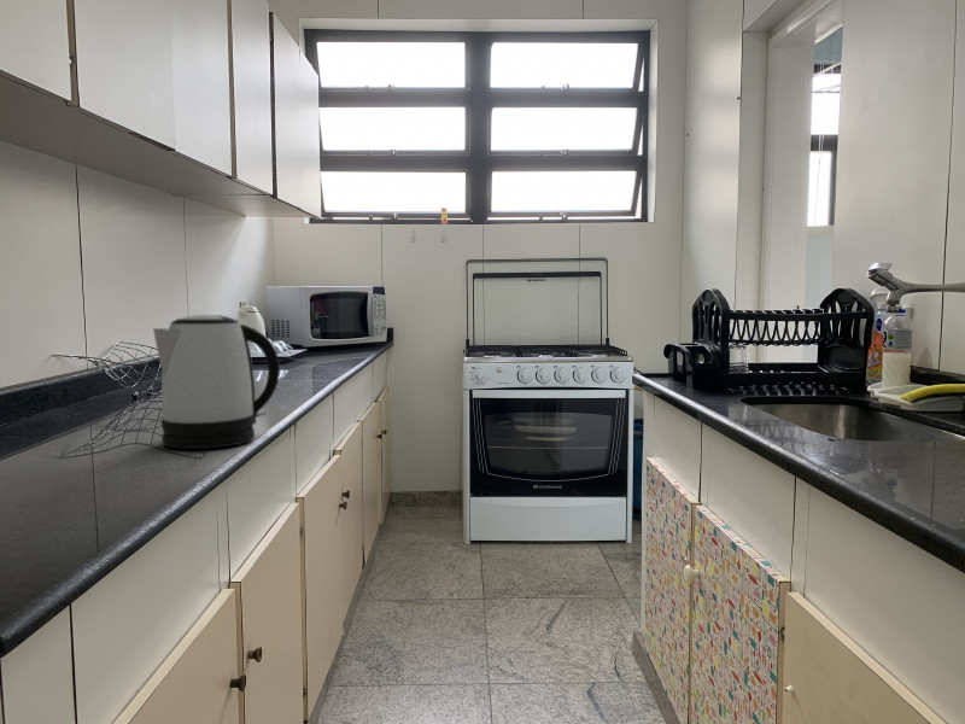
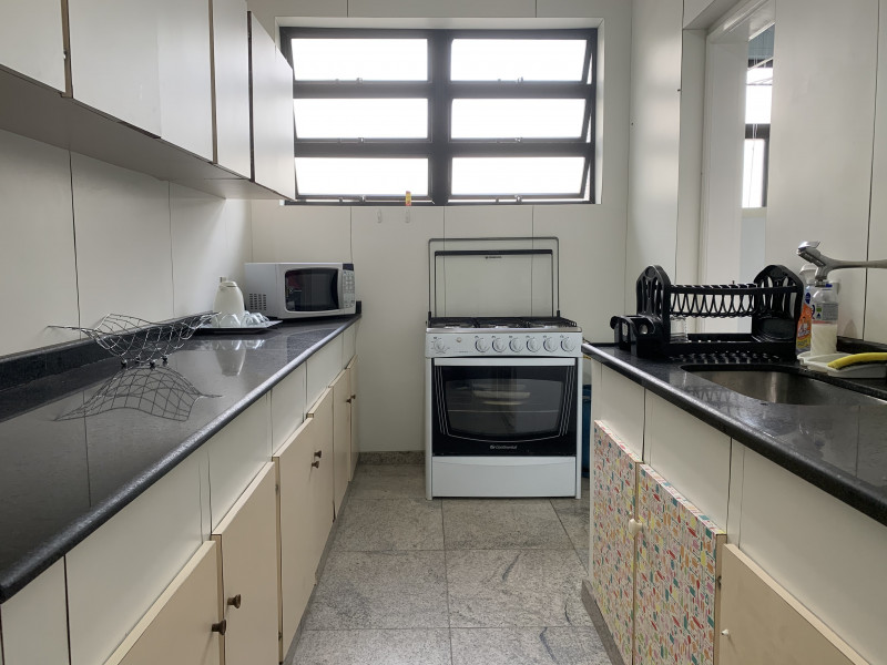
- kettle [152,314,281,450]
